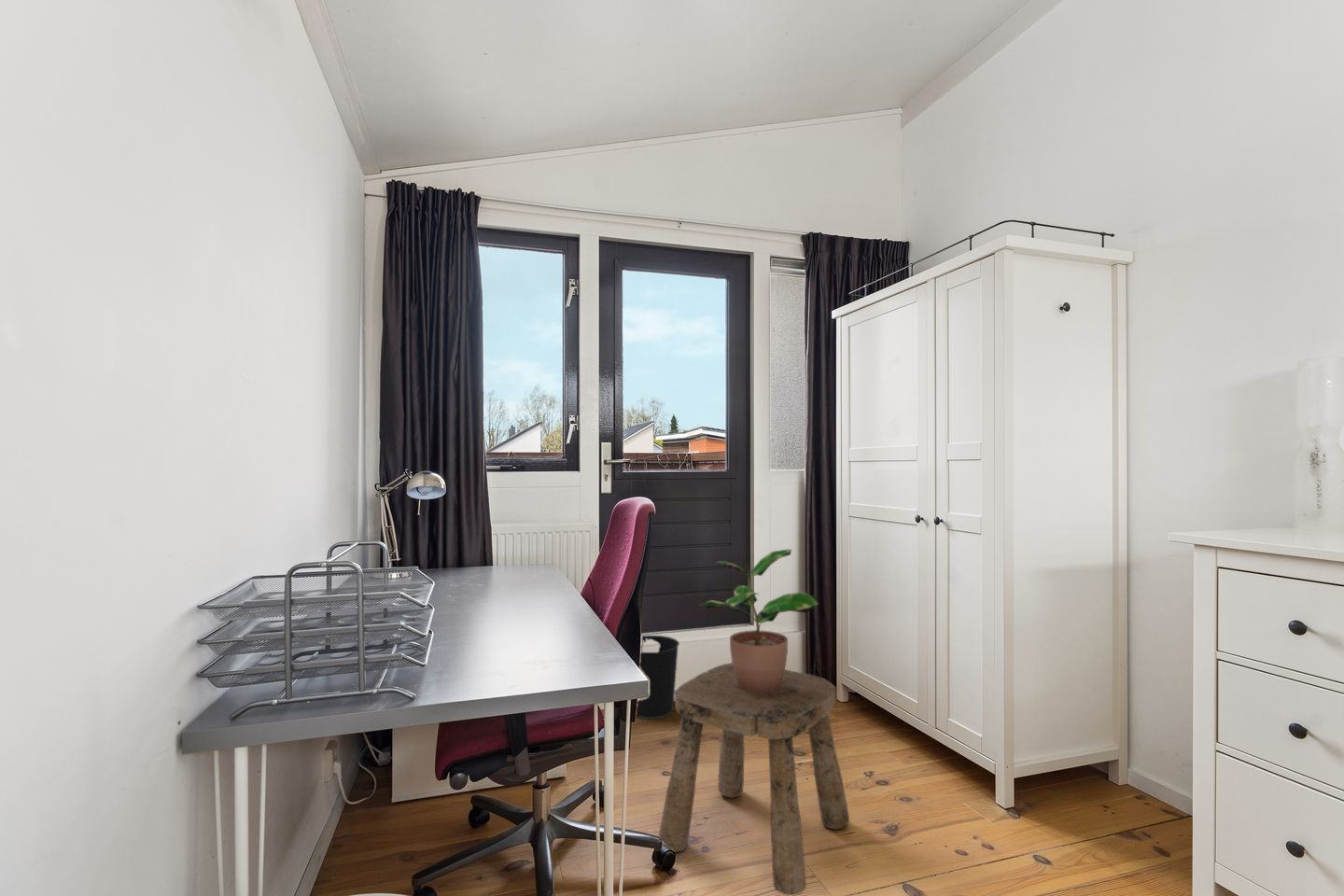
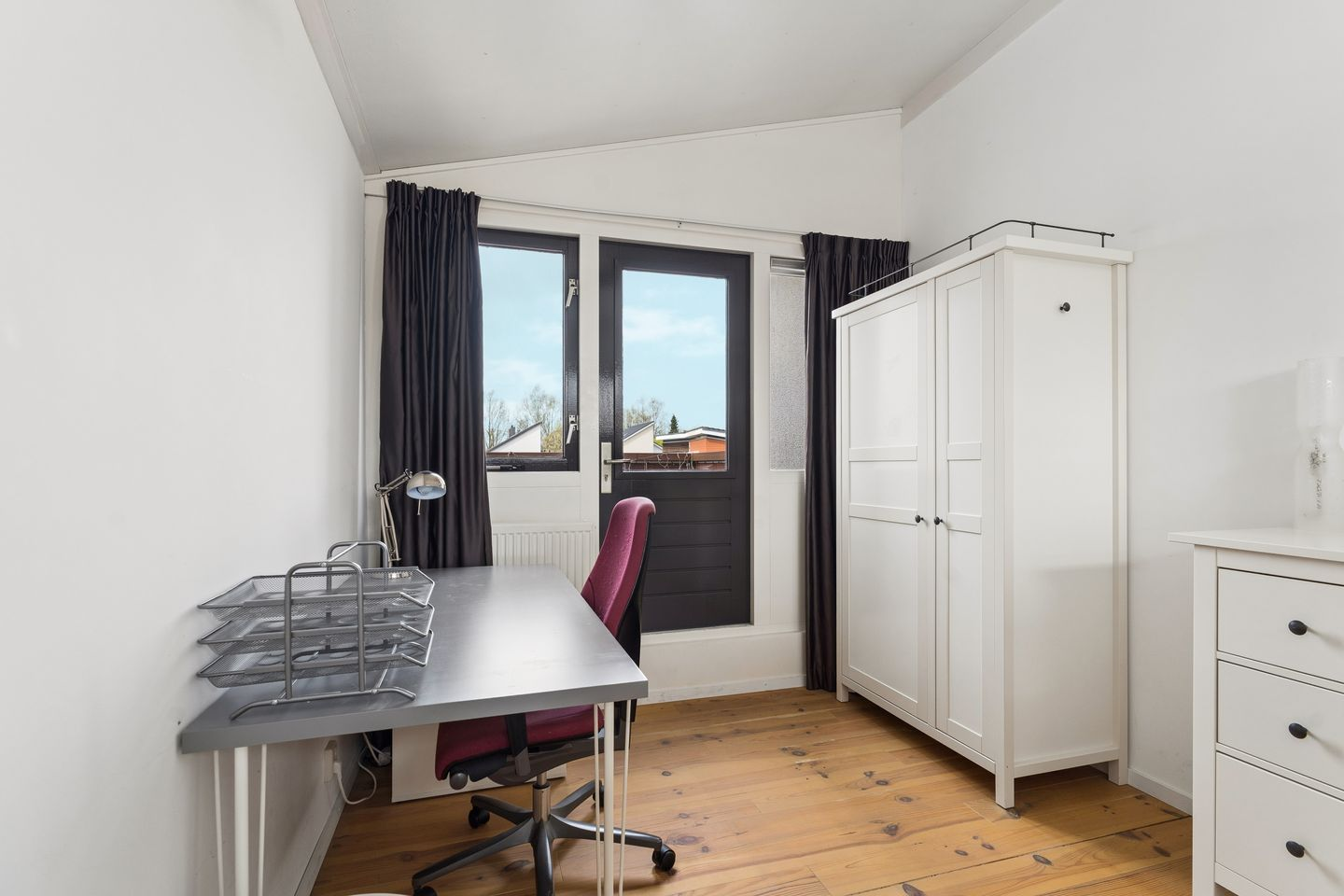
- wastebasket [635,635,680,721]
- stool [658,662,850,896]
- potted plant [697,548,820,693]
